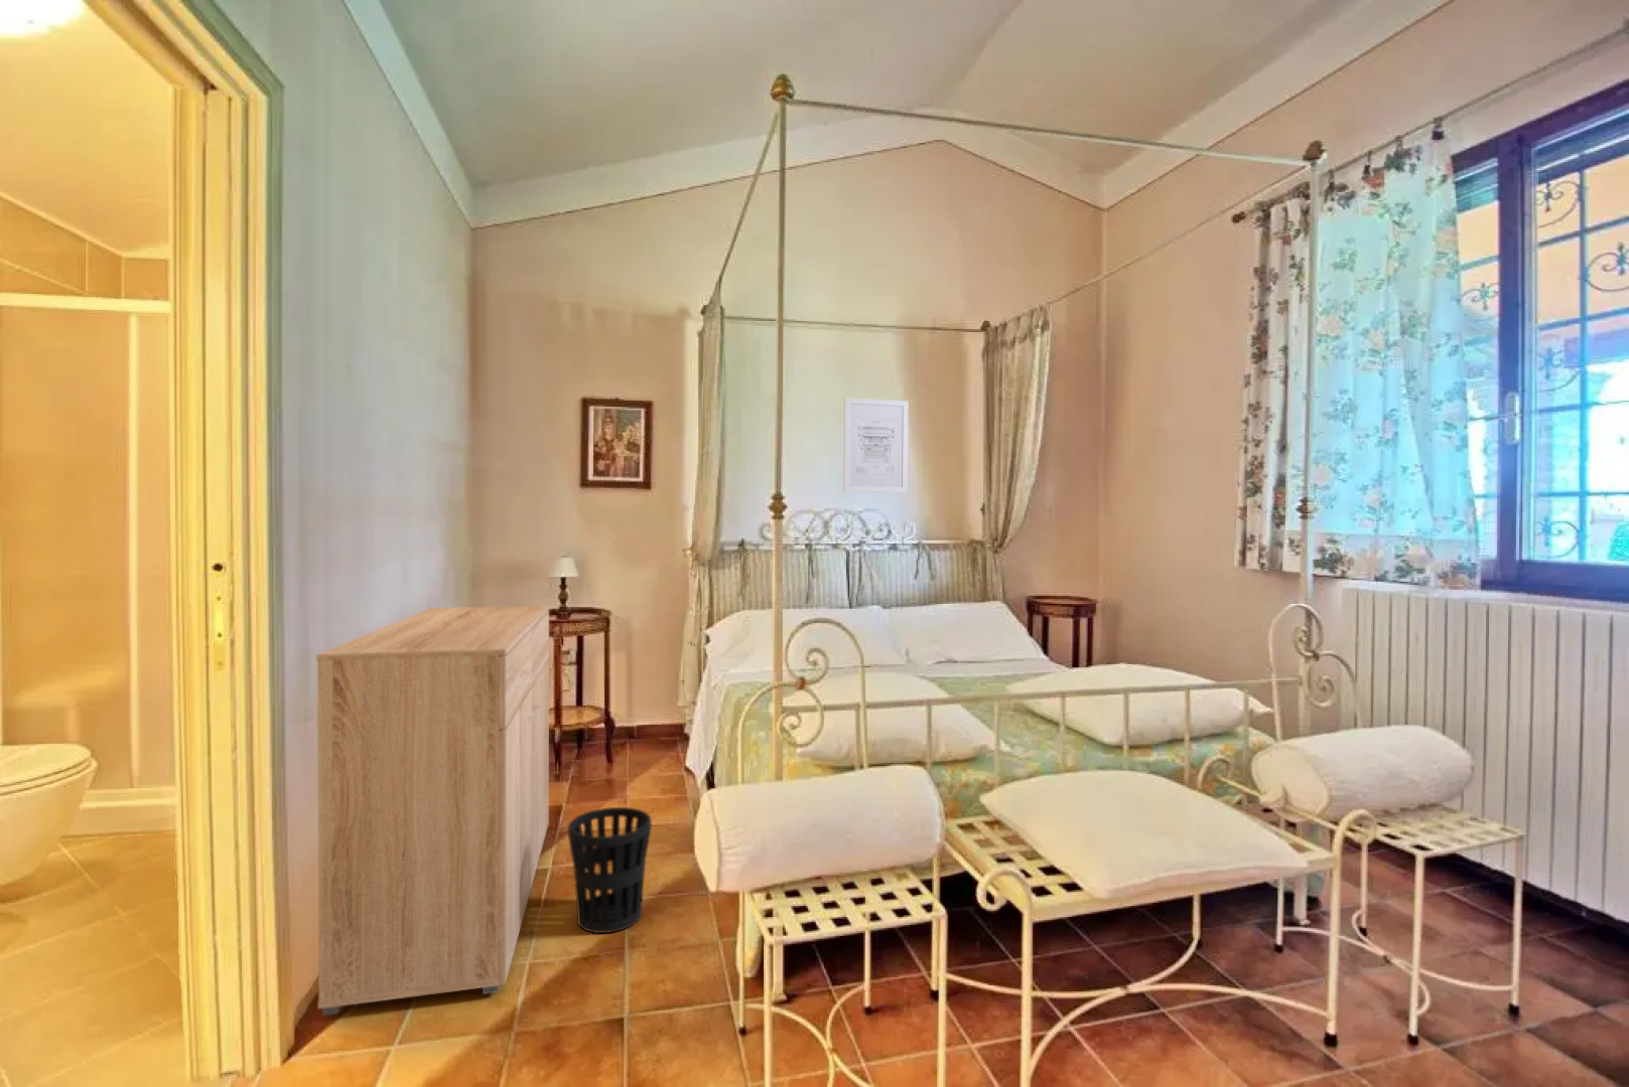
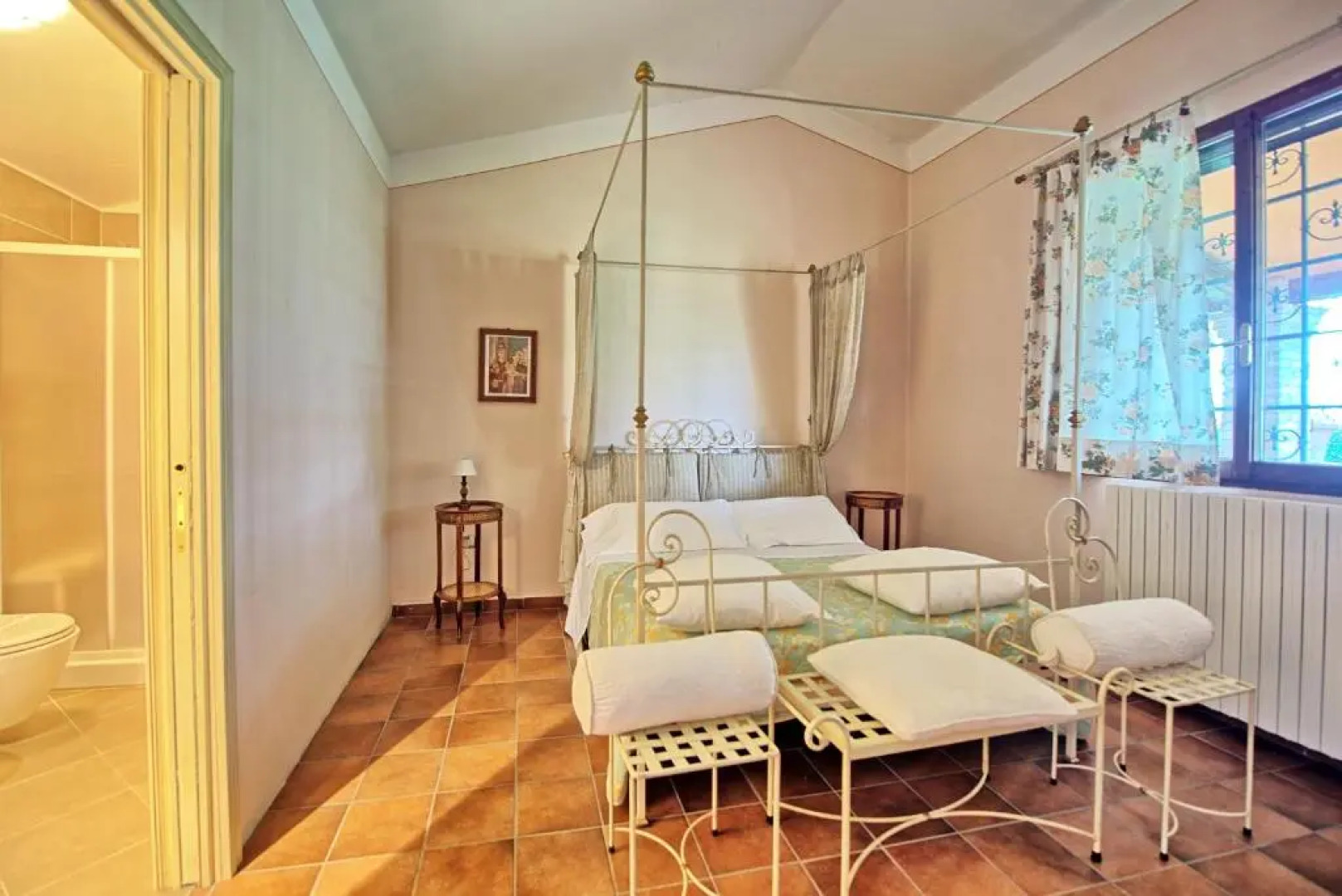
- wastebasket [567,807,653,934]
- dresser [316,605,550,1017]
- wall art [844,397,909,494]
